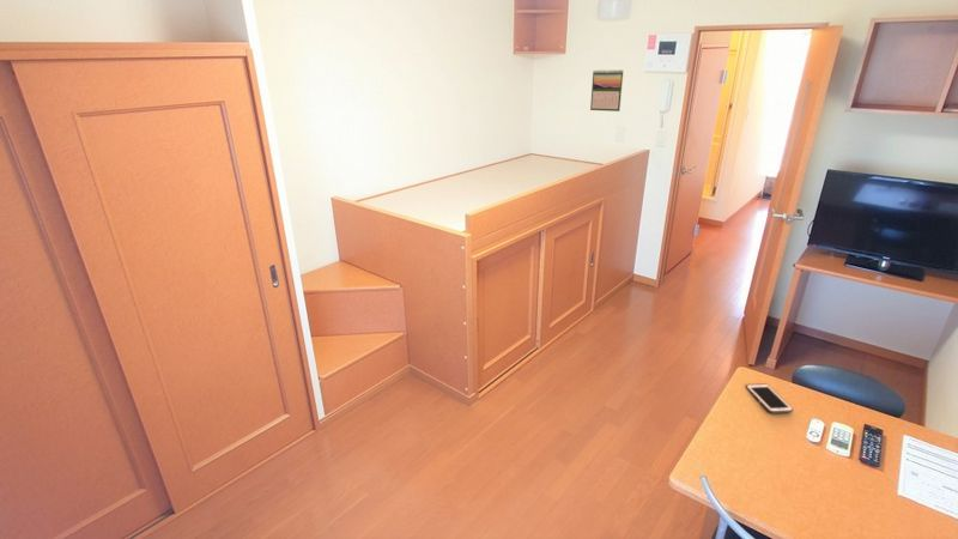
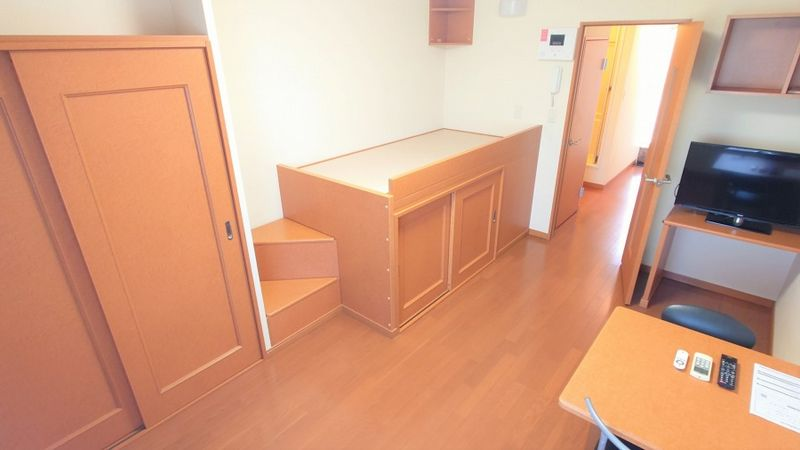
- cell phone [745,383,794,414]
- calendar [589,68,624,113]
